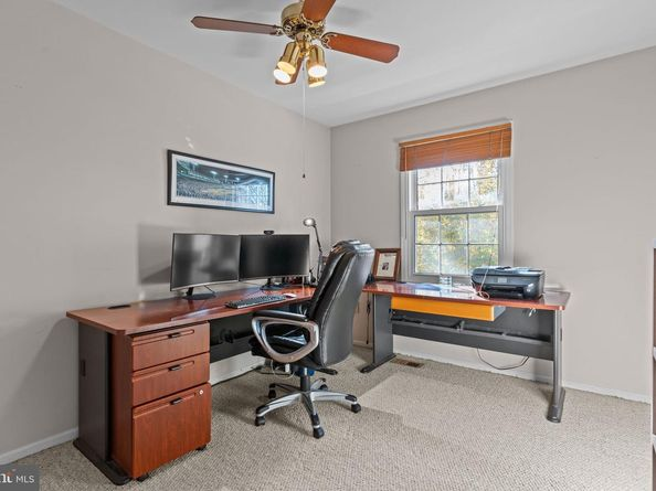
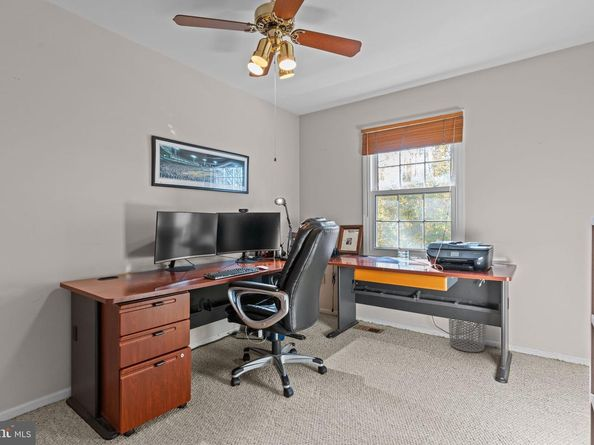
+ waste bin [448,318,487,353]
